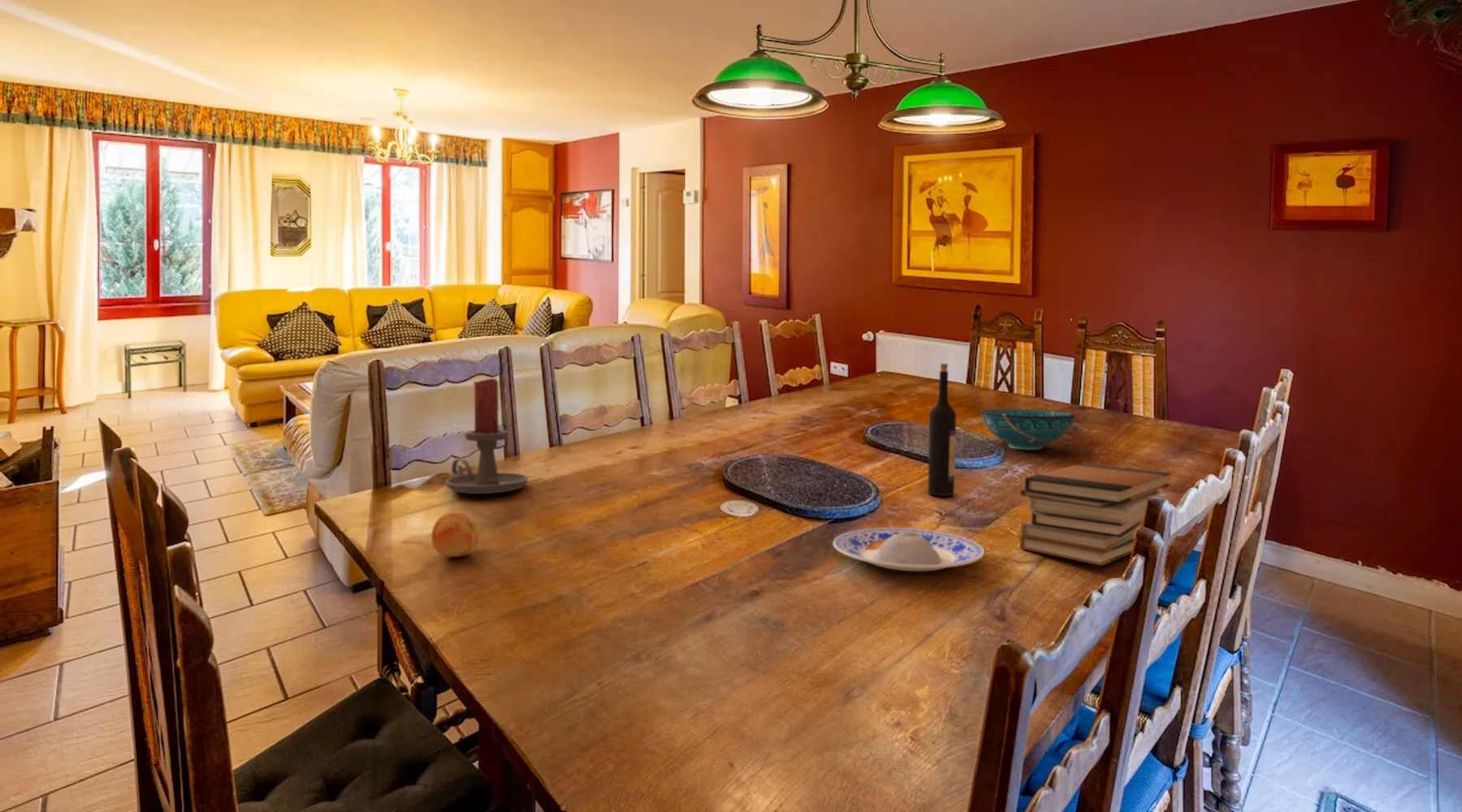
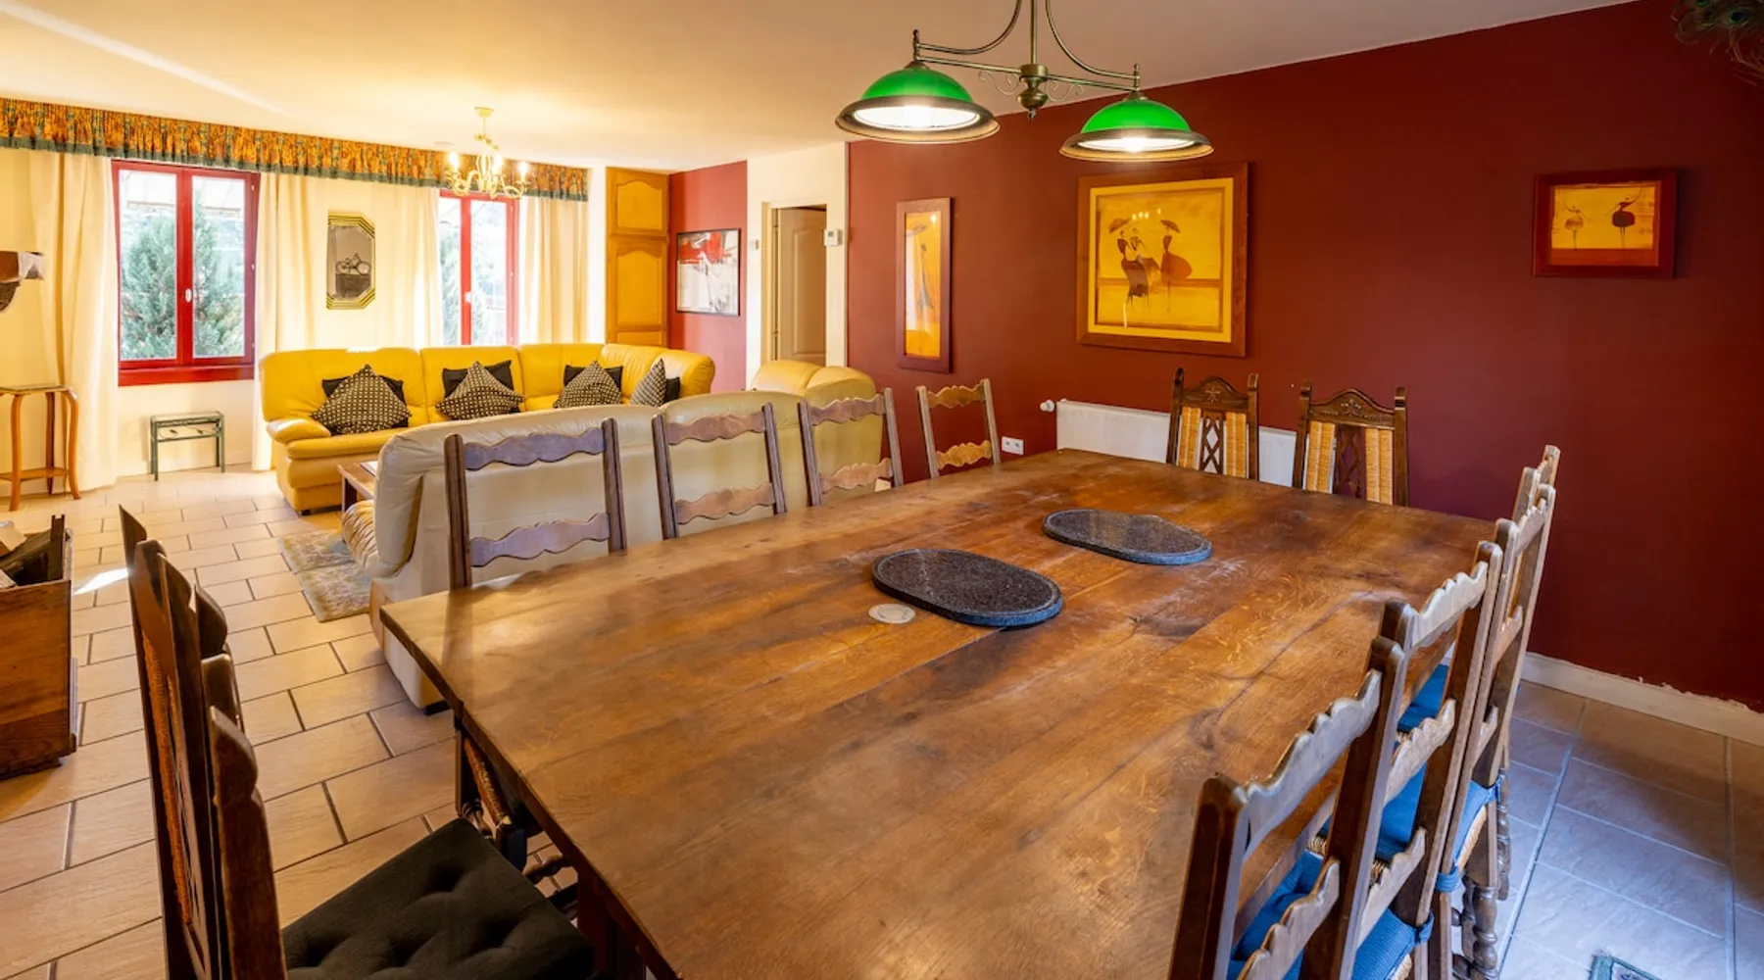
- wine bottle [927,363,957,497]
- book stack [1019,463,1171,567]
- decorative bowl [980,408,1076,451]
- candle holder [444,378,529,495]
- fruit [430,511,482,558]
- plate [833,527,985,572]
